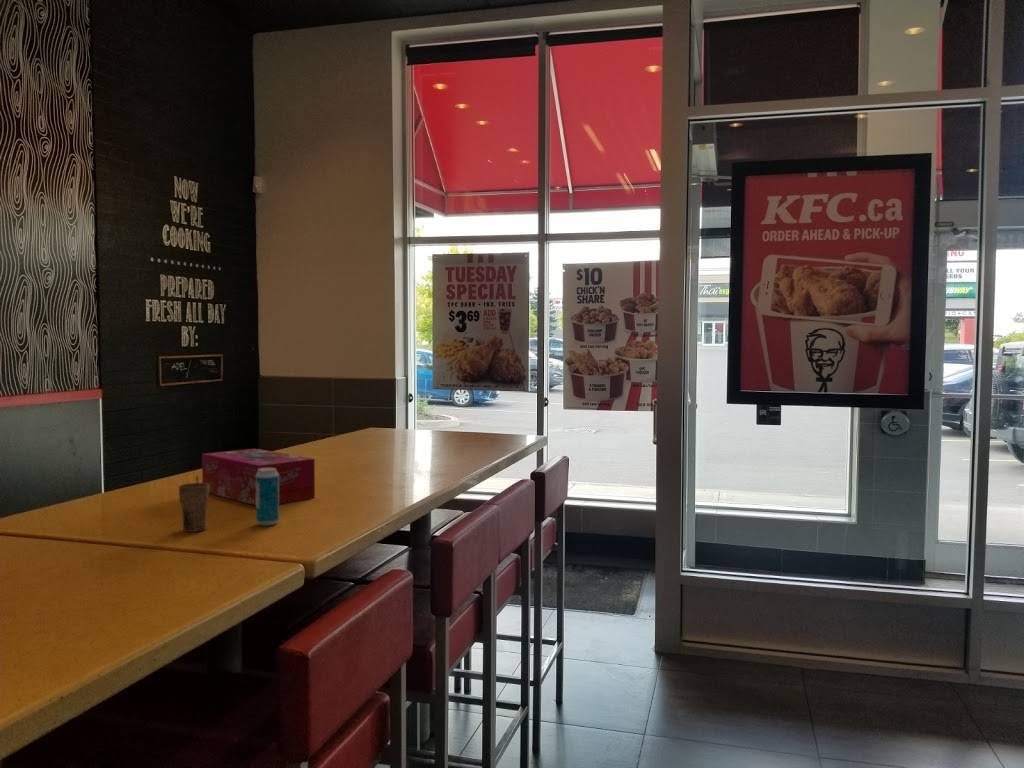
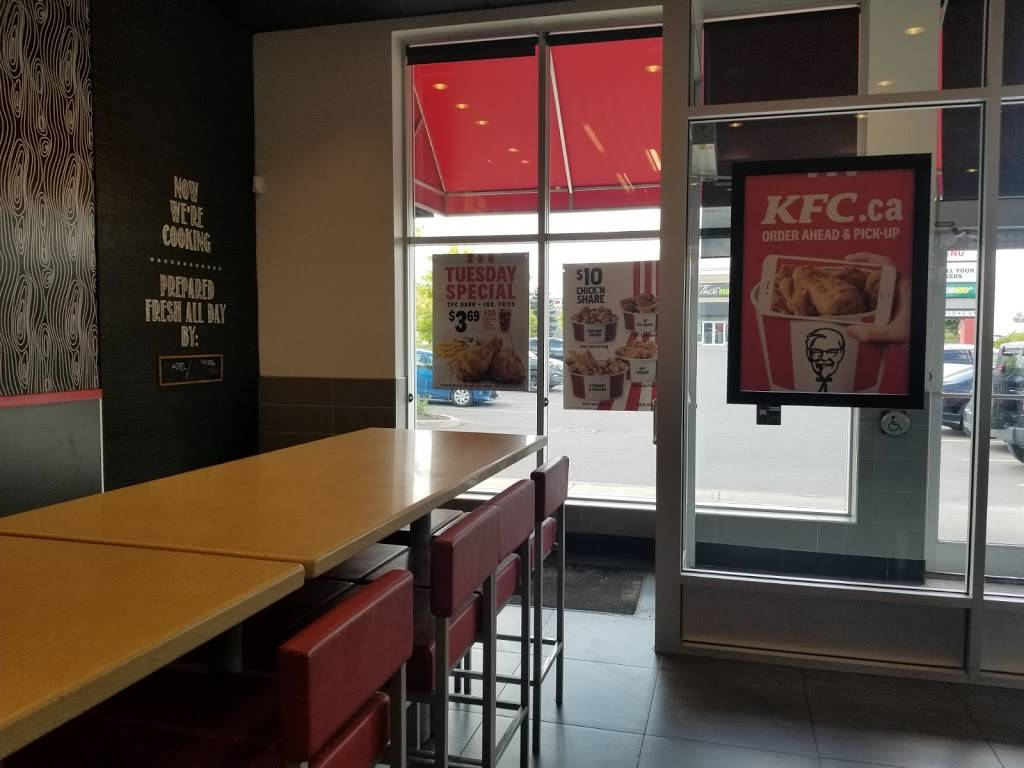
- tissue box [201,448,316,506]
- cup [178,475,210,533]
- beverage can [255,468,280,526]
